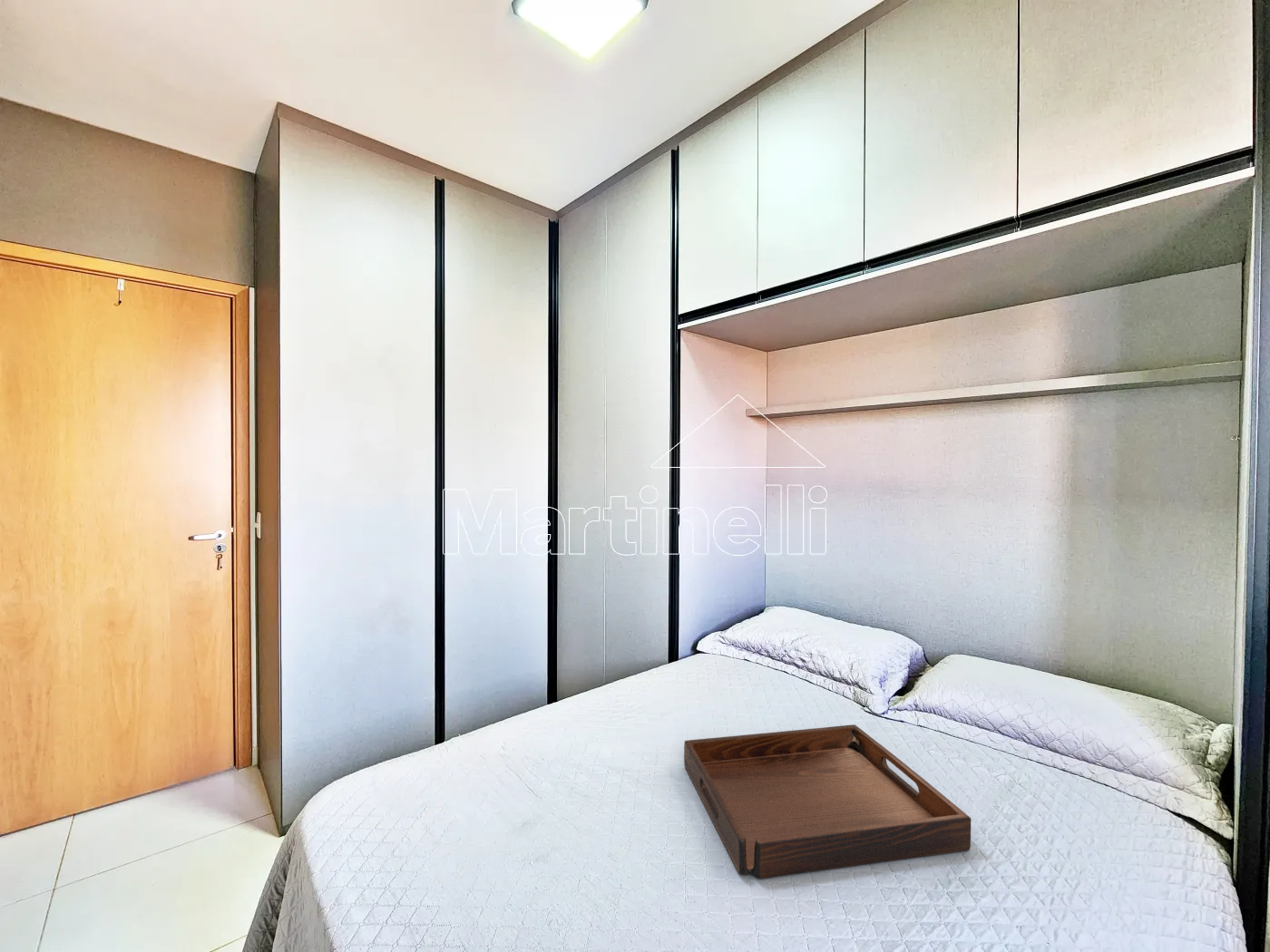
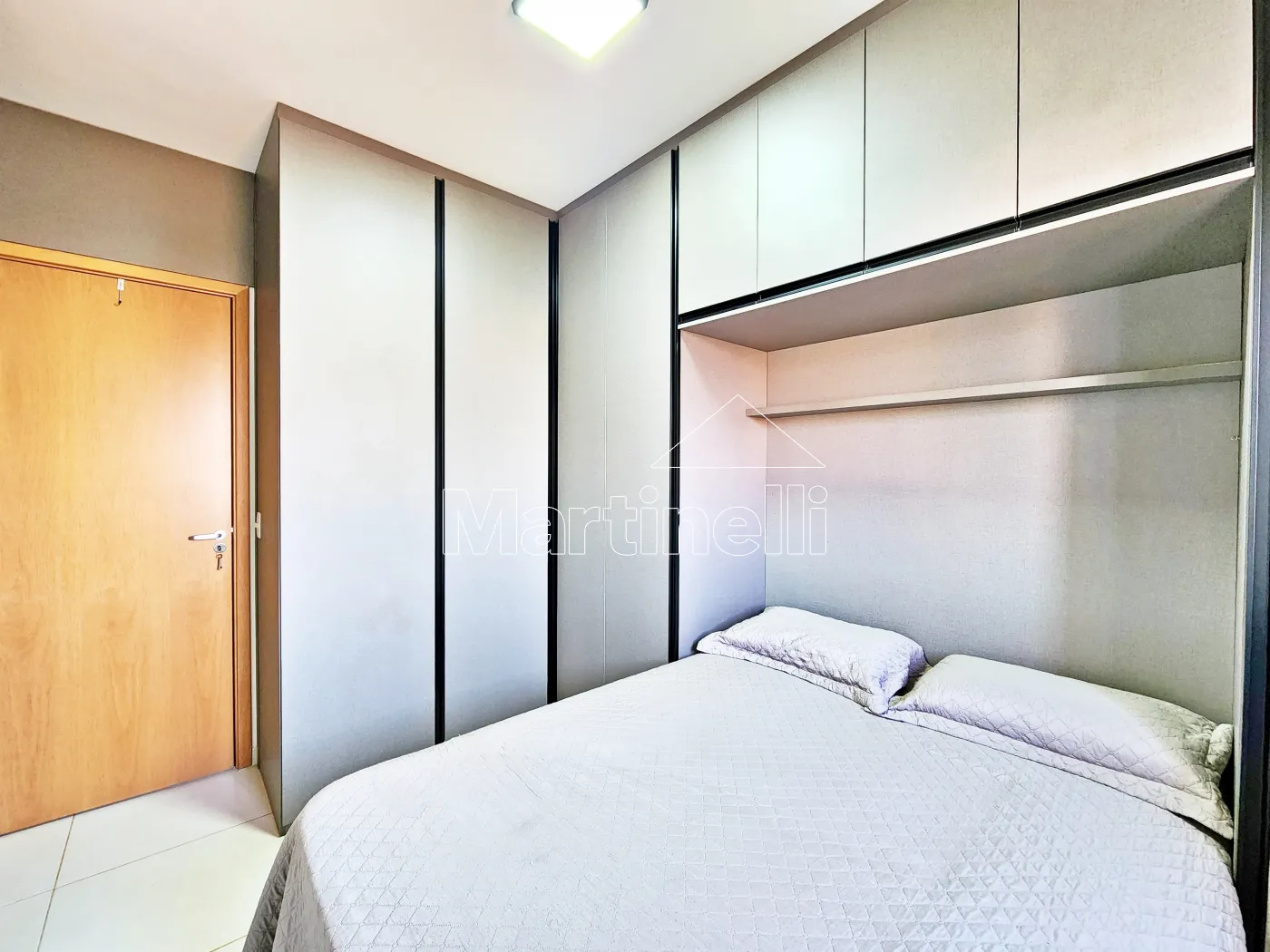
- serving tray [683,724,972,879]
